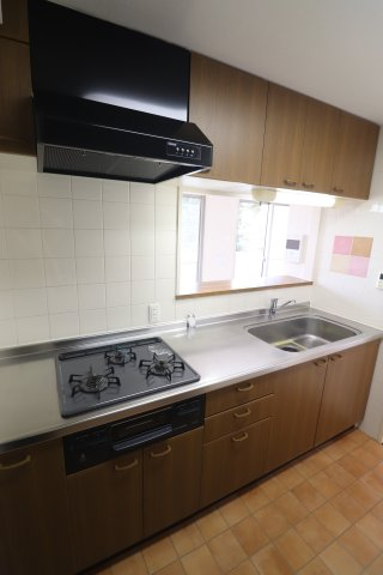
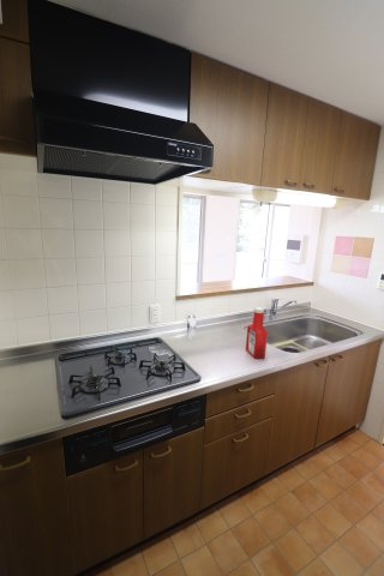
+ soap bottle [245,306,269,360]
